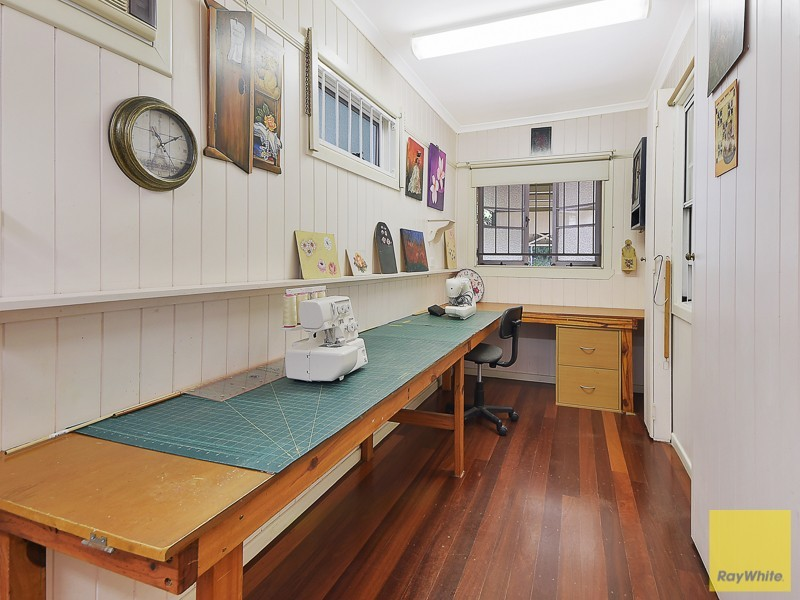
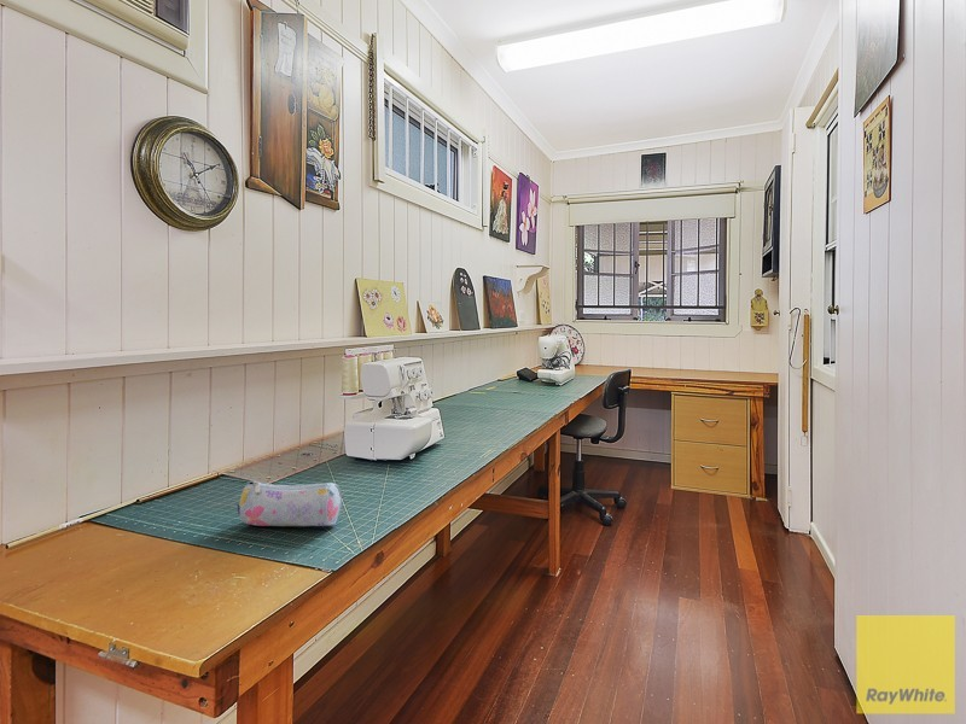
+ pencil case [237,480,343,527]
